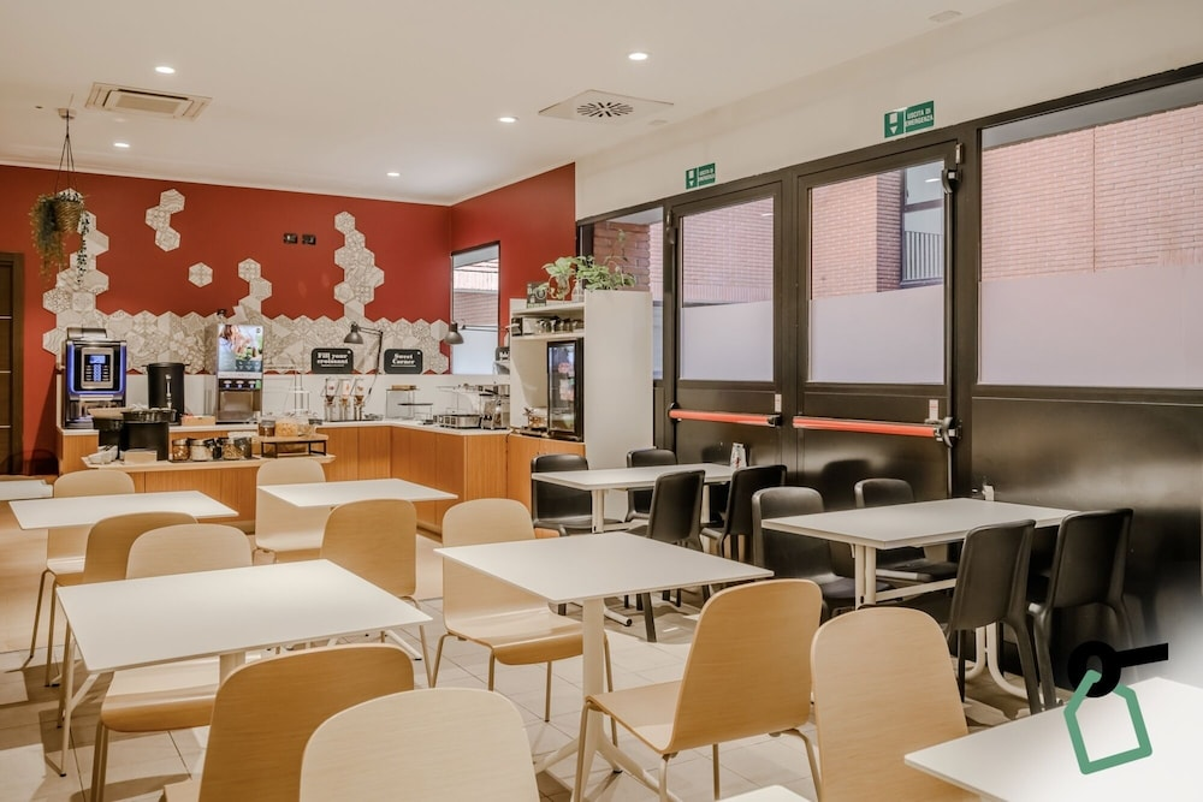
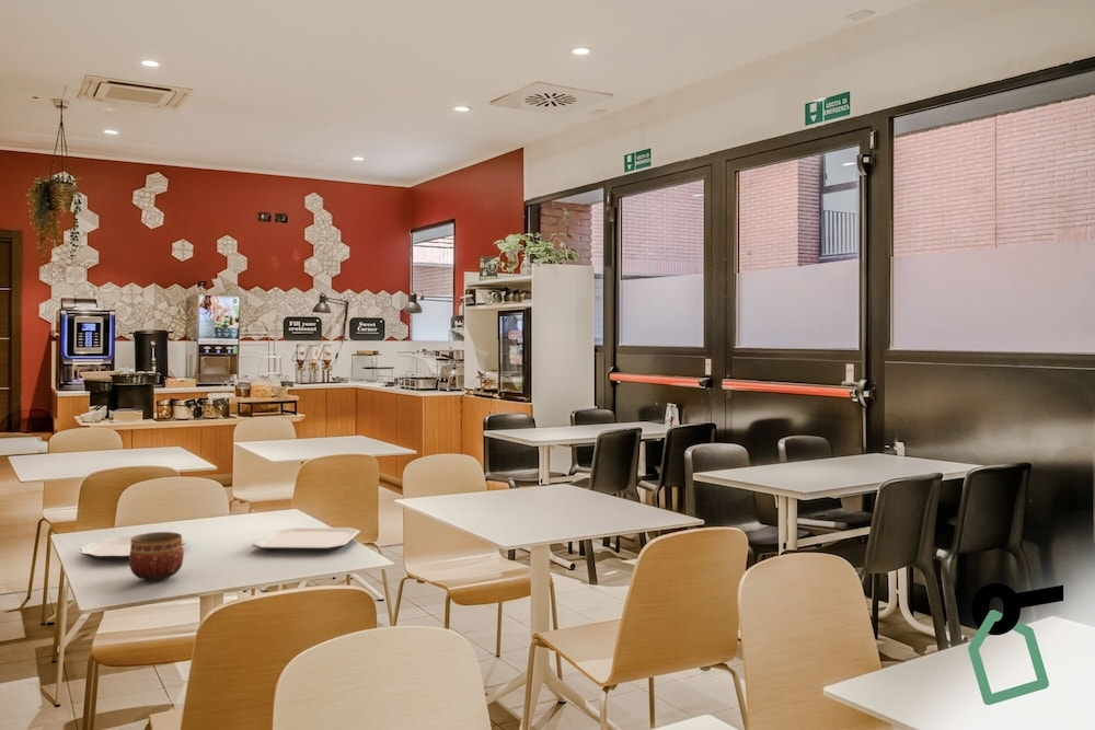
+ plate [252,526,361,553]
+ bowl [128,531,185,582]
+ plate [79,534,187,561]
